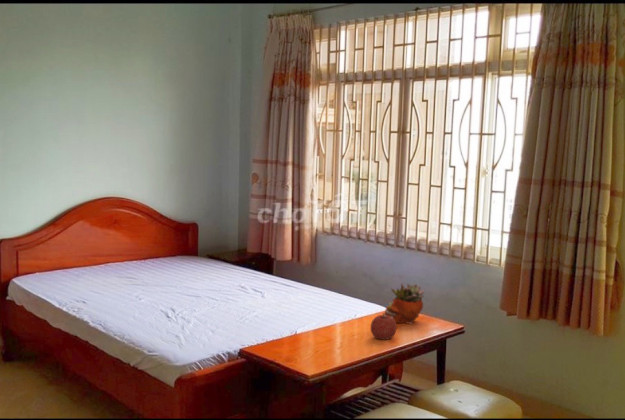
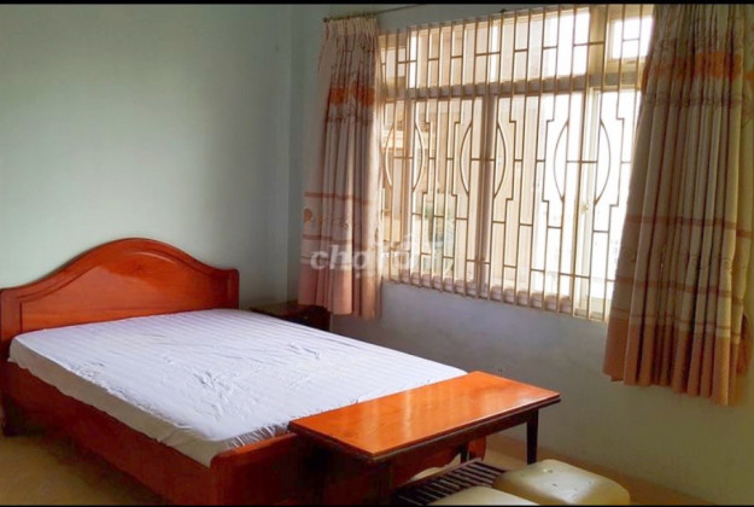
- succulent planter [384,282,425,325]
- fruit [370,312,398,341]
